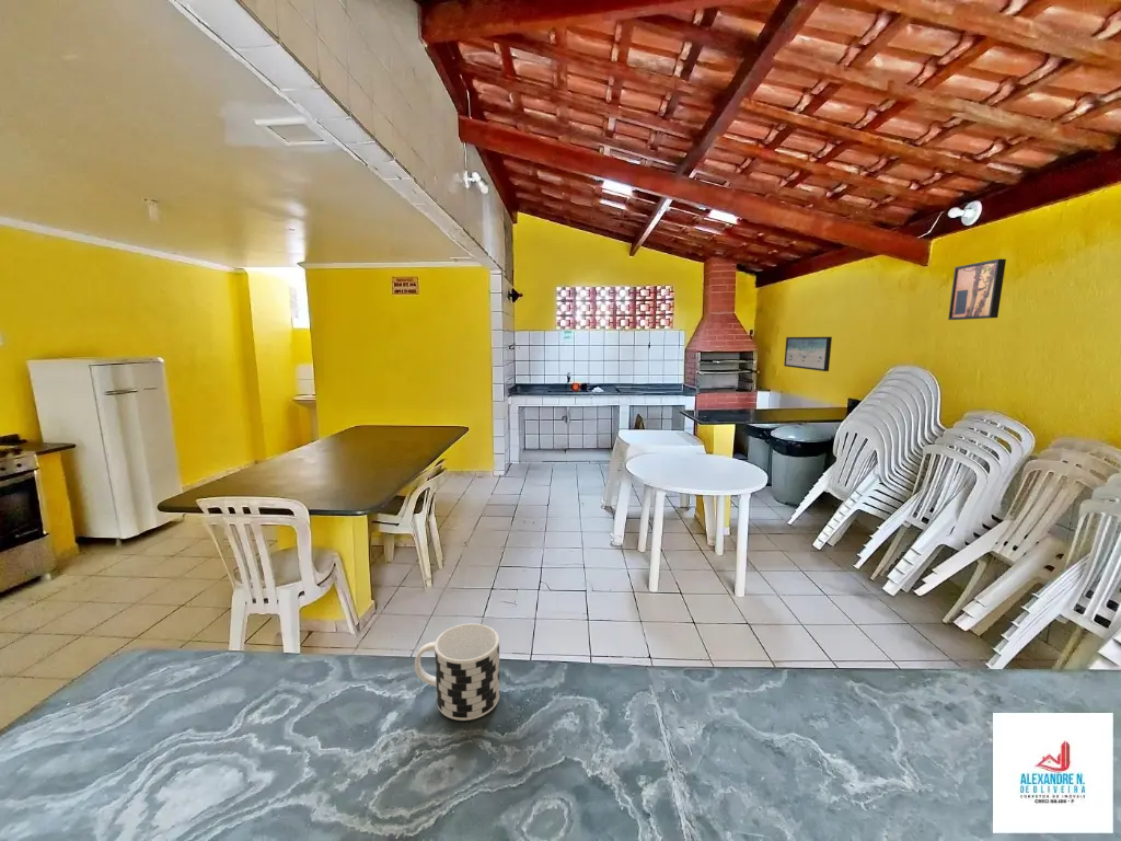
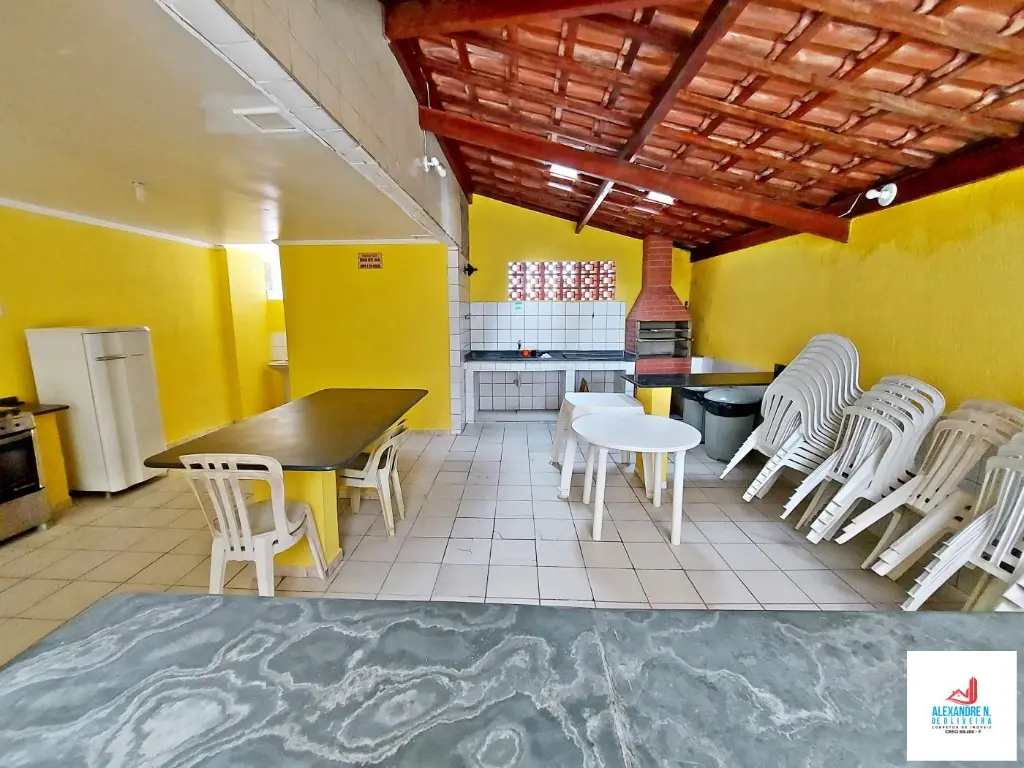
- cup [414,623,501,722]
- wall art [947,258,1007,321]
- wall art [783,336,833,372]
